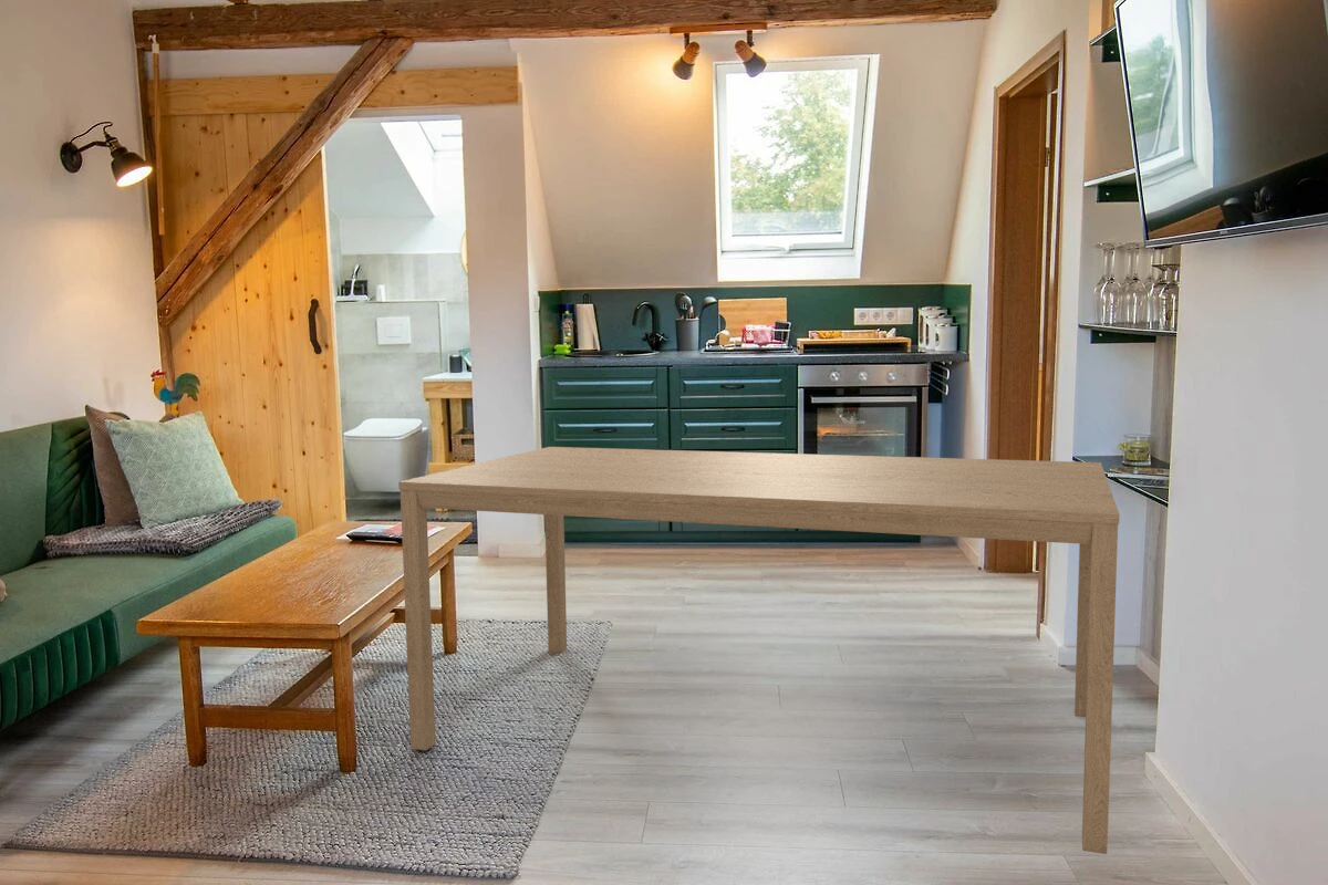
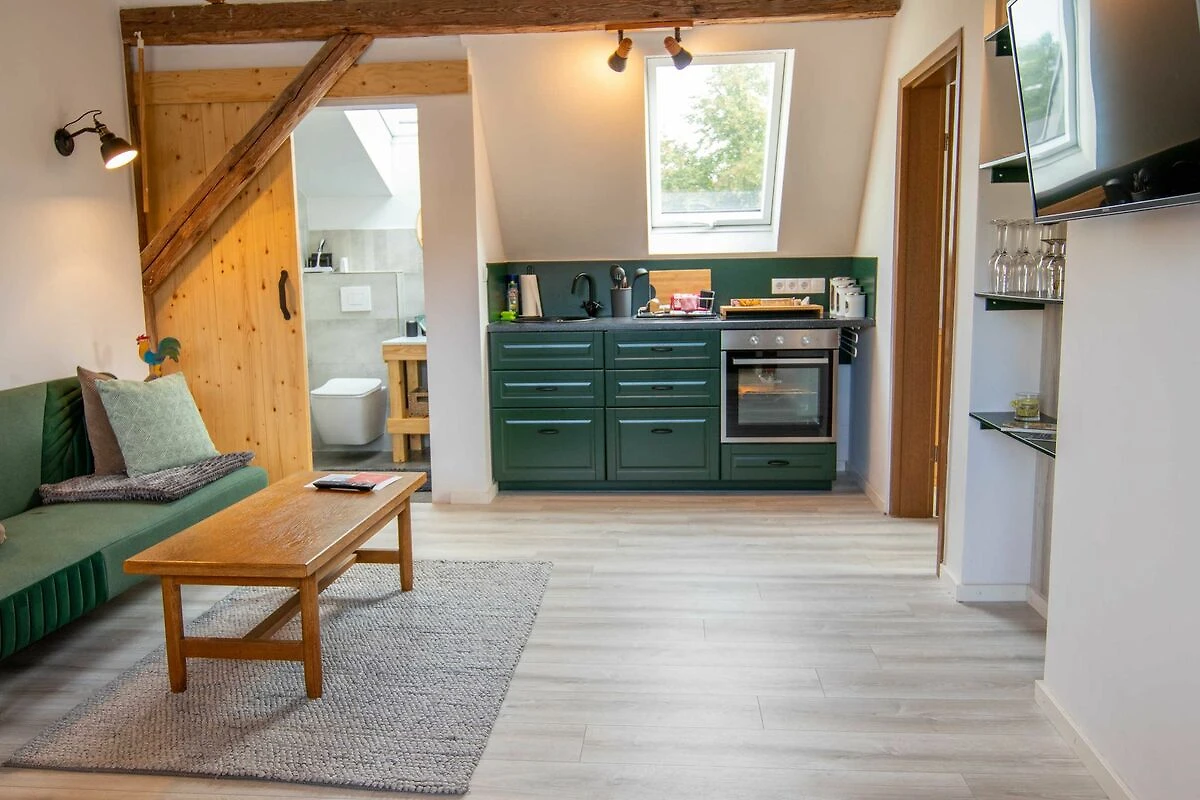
- dining table [397,446,1121,855]
